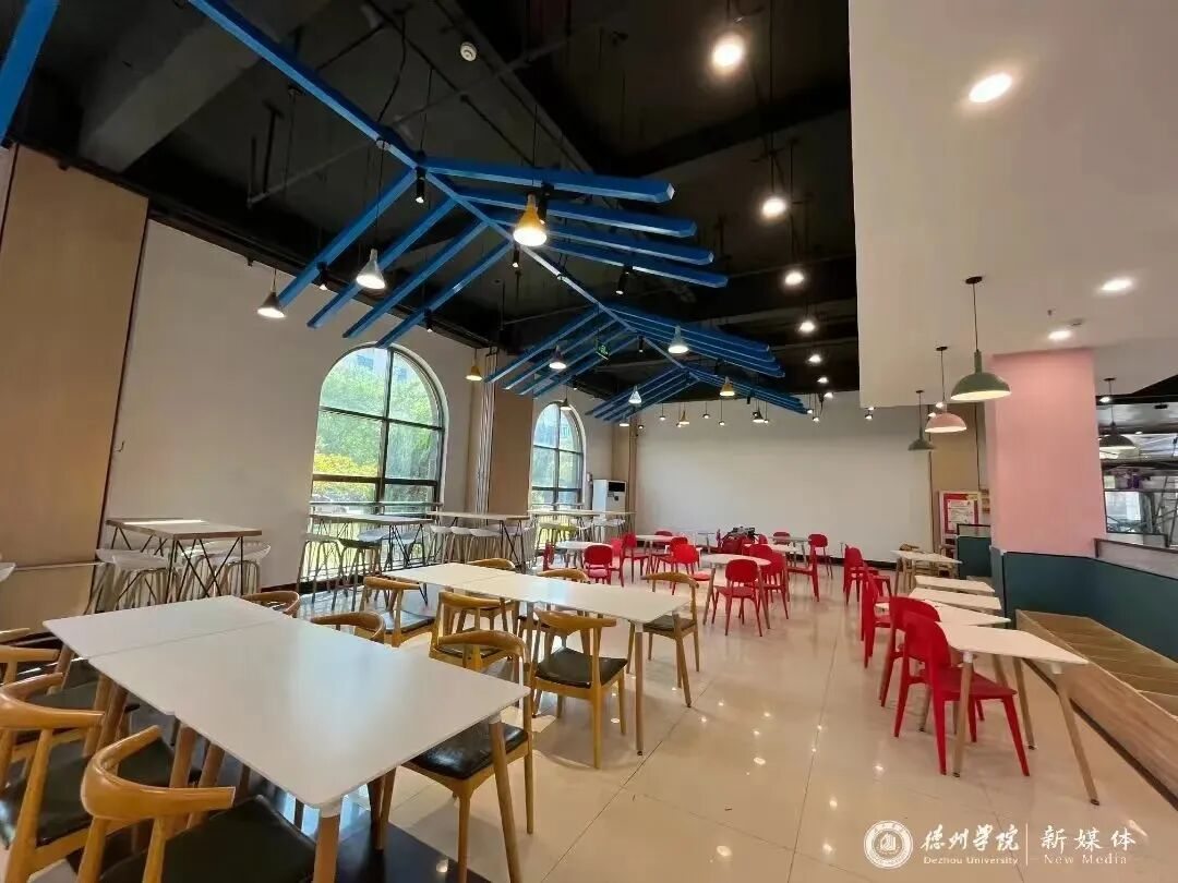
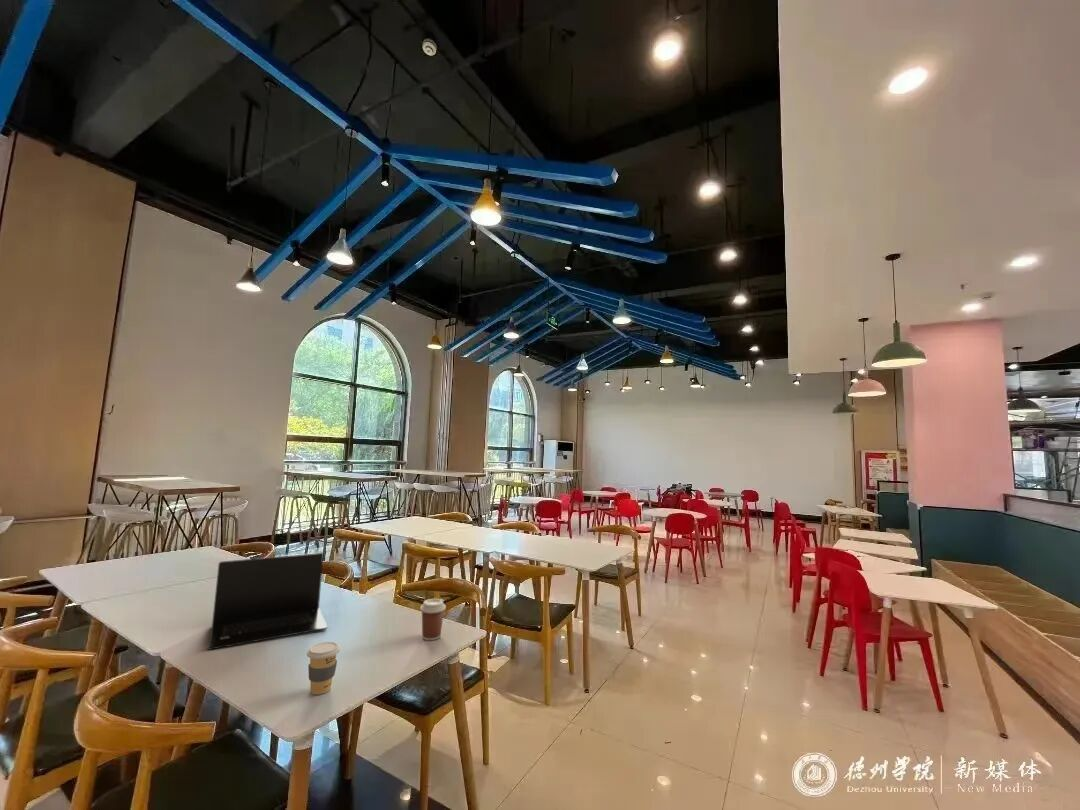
+ coffee cup [306,641,341,696]
+ coffee cup [419,598,447,641]
+ laptop [207,552,328,651]
